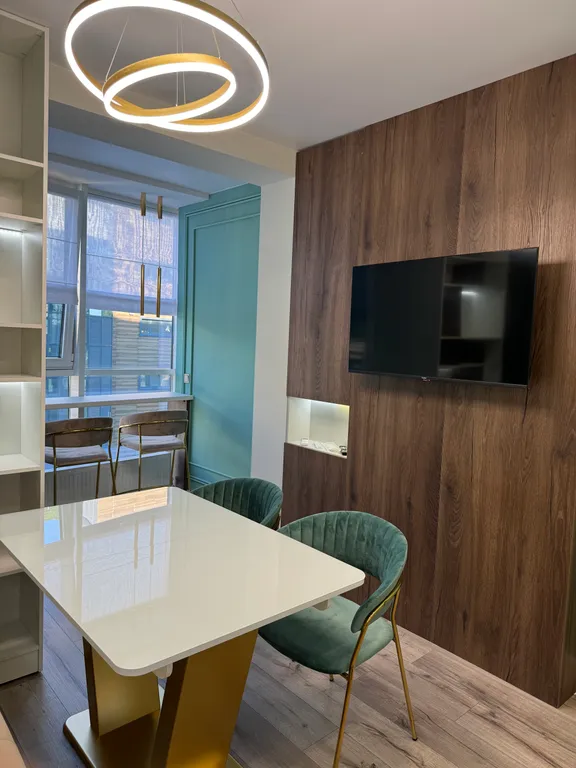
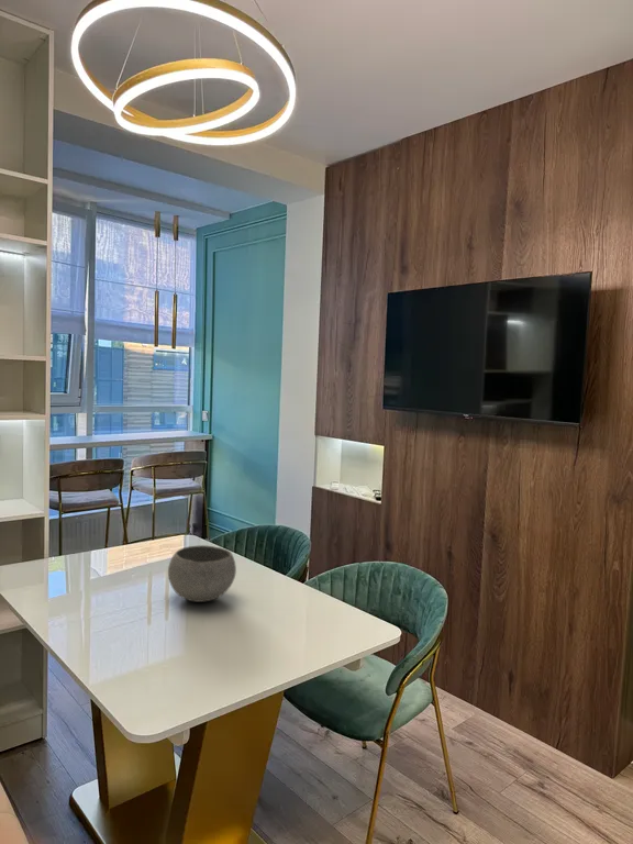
+ bowl [167,544,237,603]
